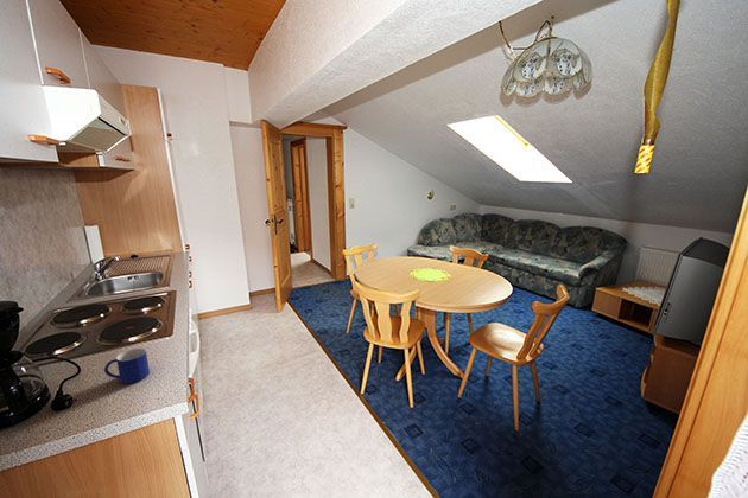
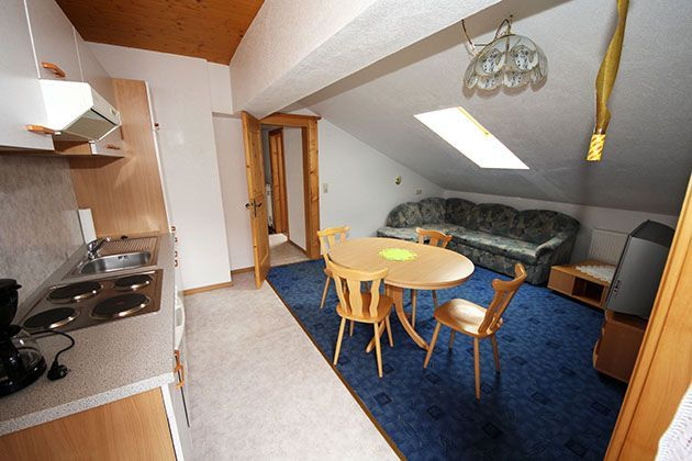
- mug [103,347,151,385]
